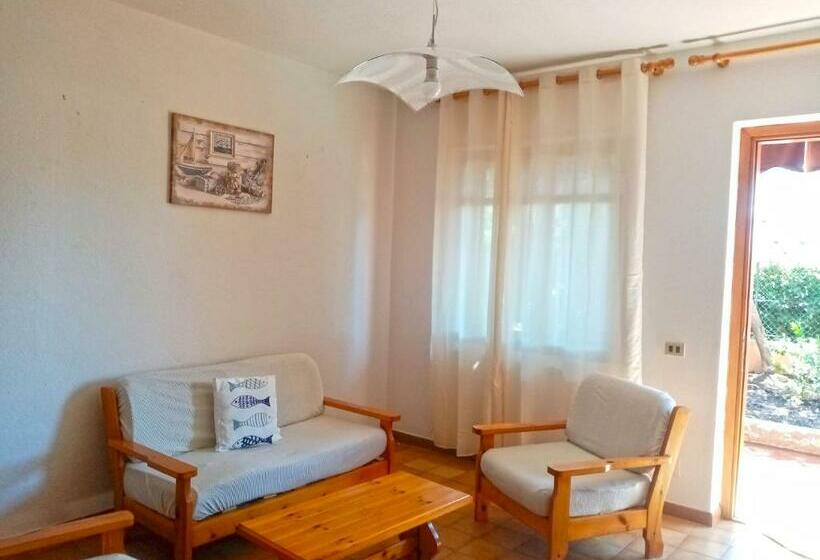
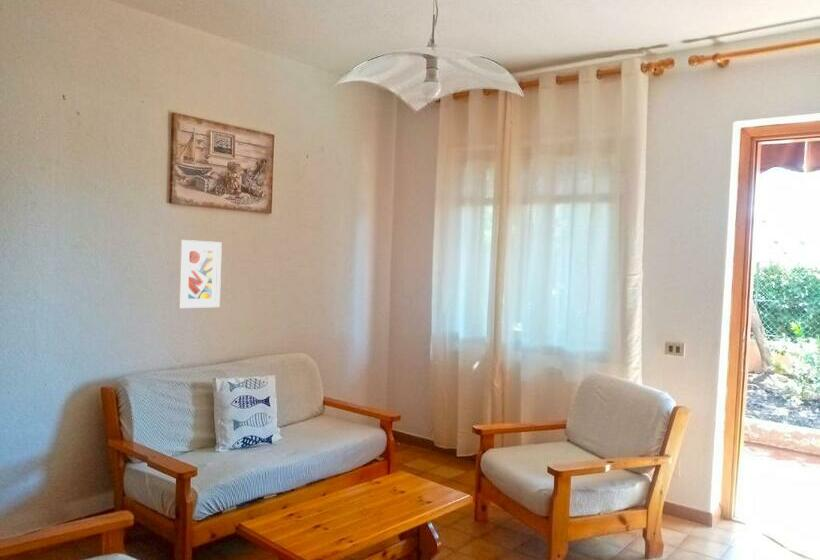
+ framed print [177,239,223,309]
